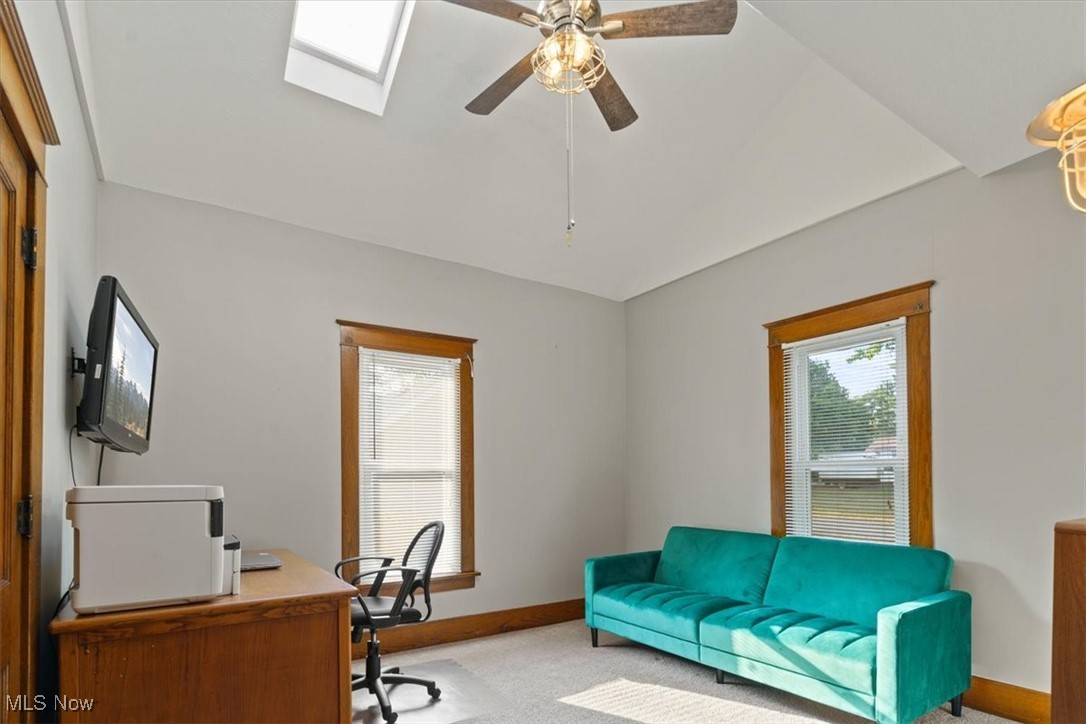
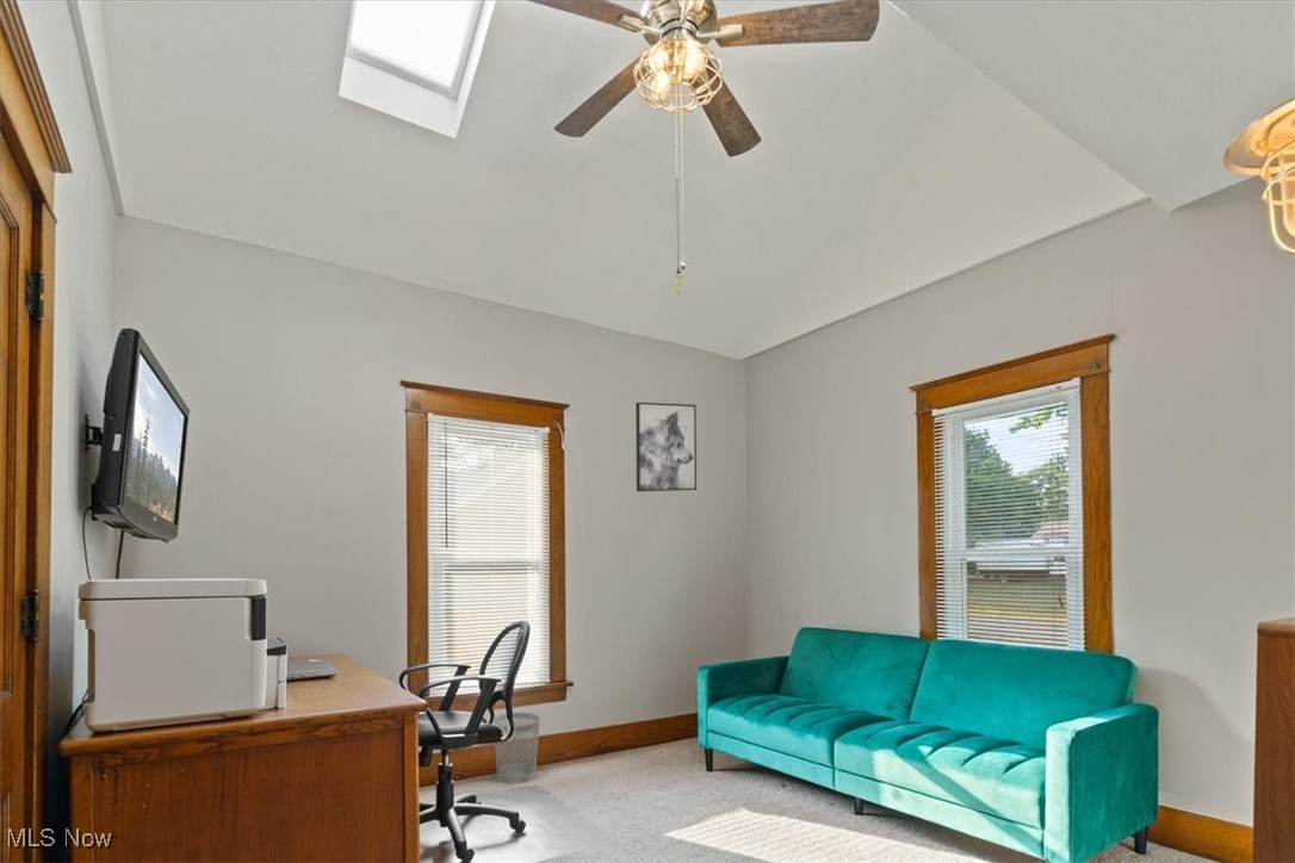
+ wastebasket [494,712,541,784]
+ wall art [634,402,698,492]
